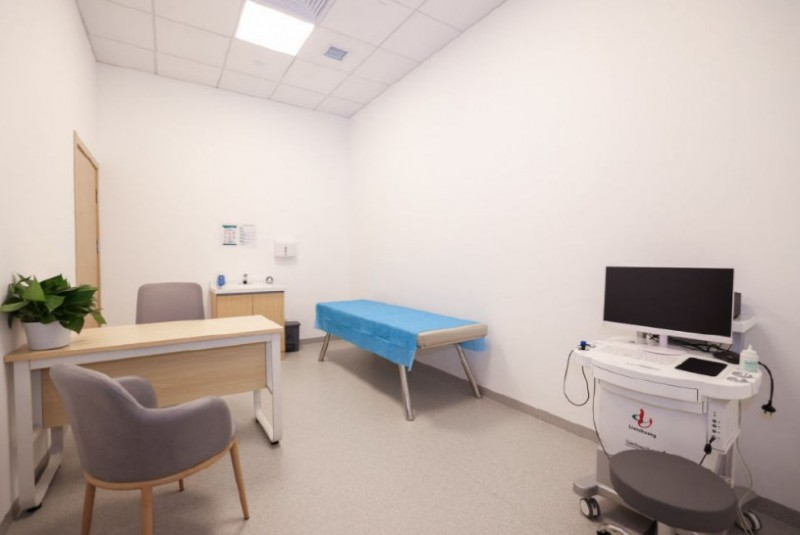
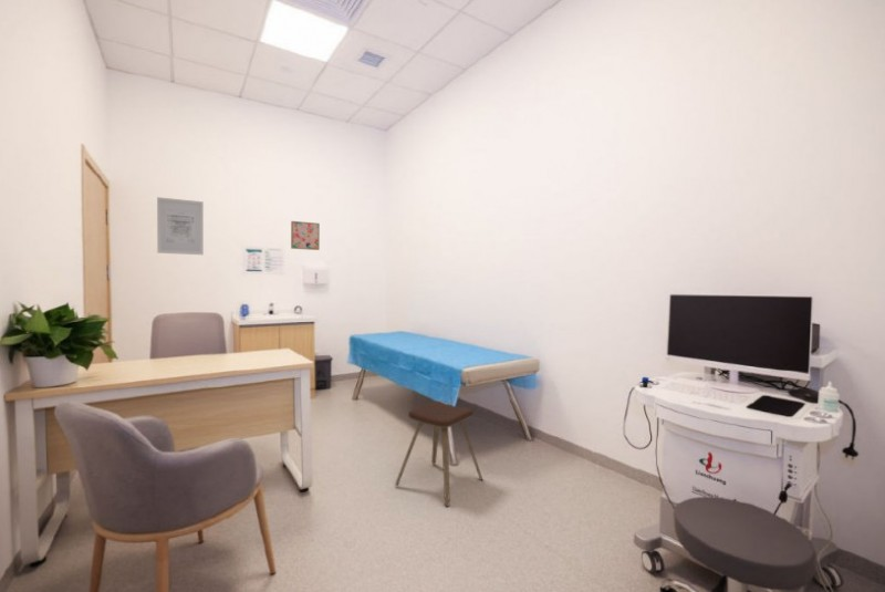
+ wall art [156,196,205,256]
+ music stool [394,401,485,508]
+ wall art [290,220,321,251]
